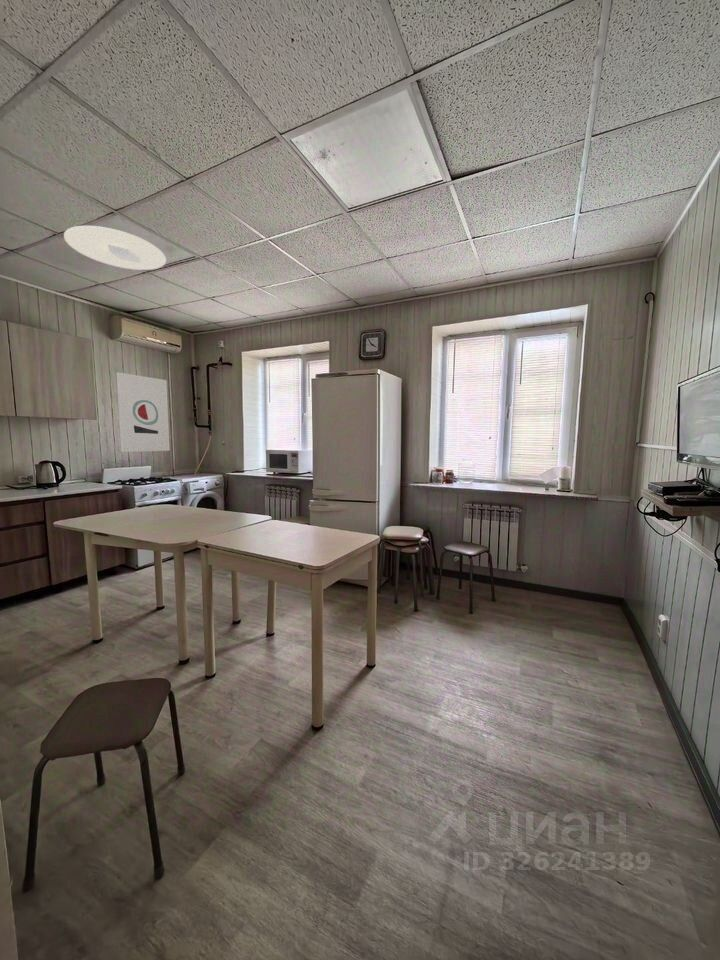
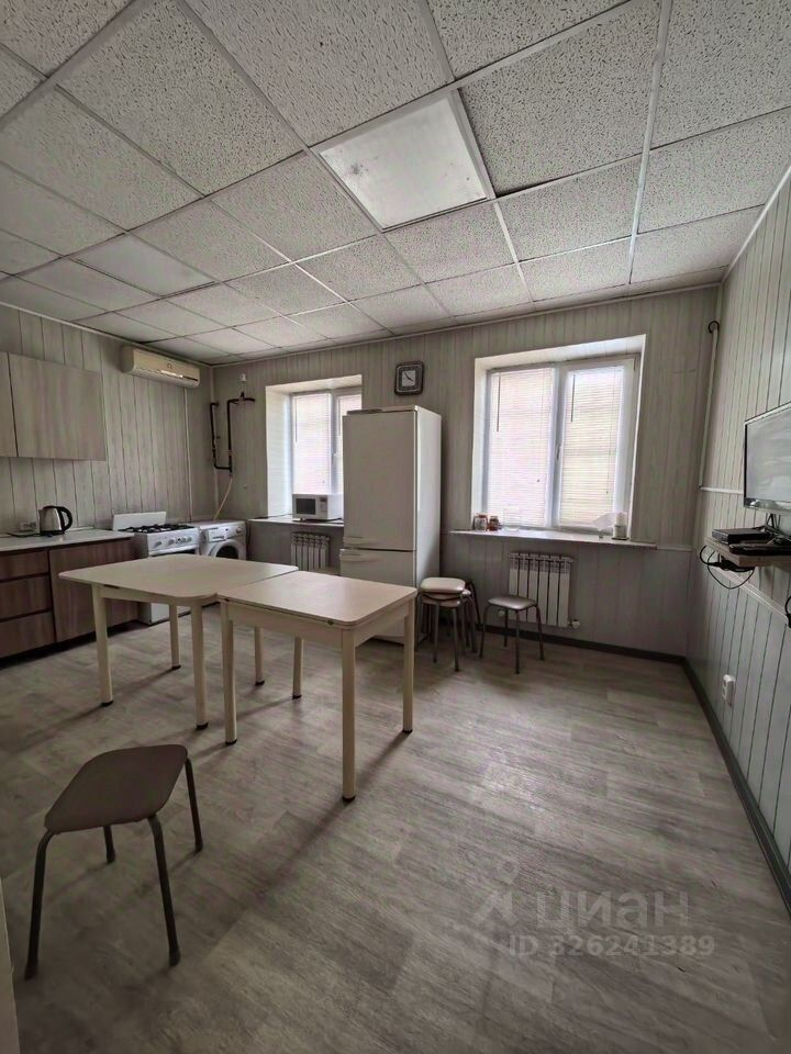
- ceiling light [63,225,167,271]
- wall art [116,372,171,453]
